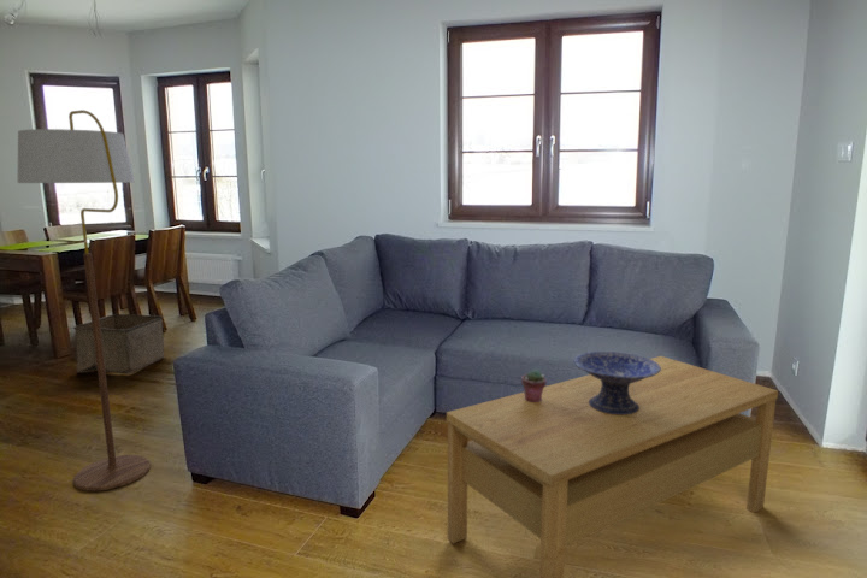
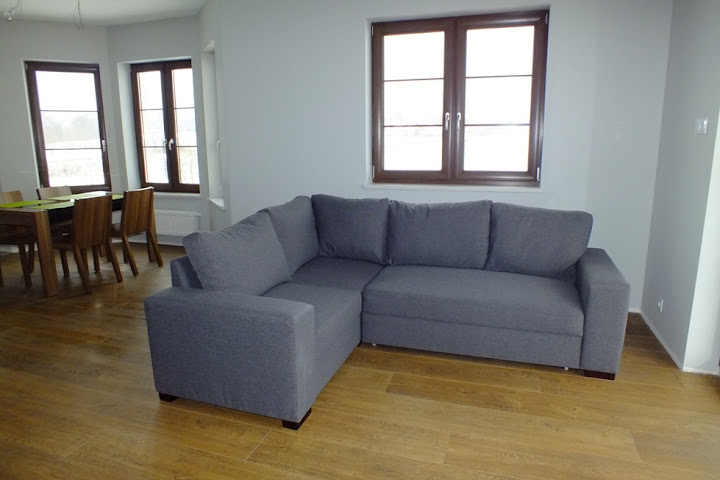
- potted succulent [520,368,548,402]
- coffee table [446,355,779,578]
- decorative bowl [573,350,661,414]
- storage bin [72,313,165,376]
- floor lamp [17,108,152,493]
